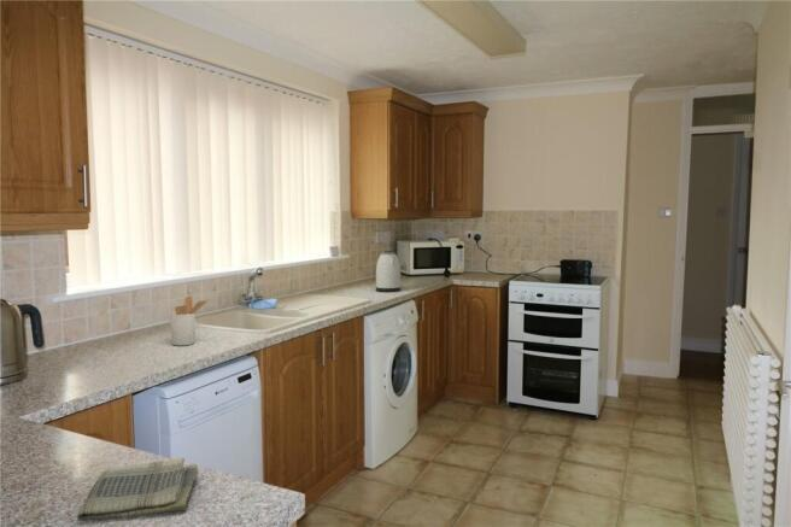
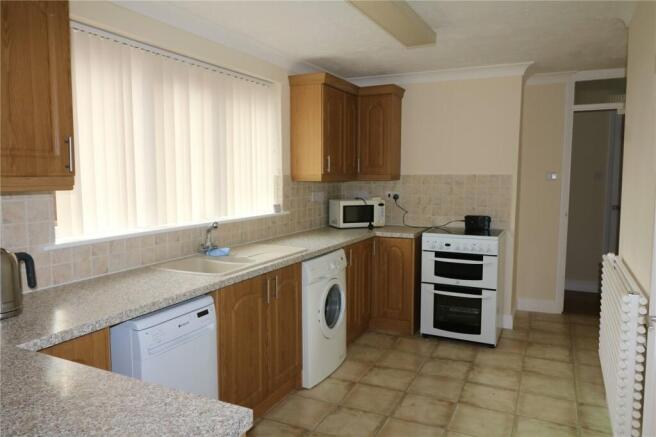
- dish towel [76,456,199,522]
- kettle [375,250,402,293]
- utensil holder [169,294,211,346]
